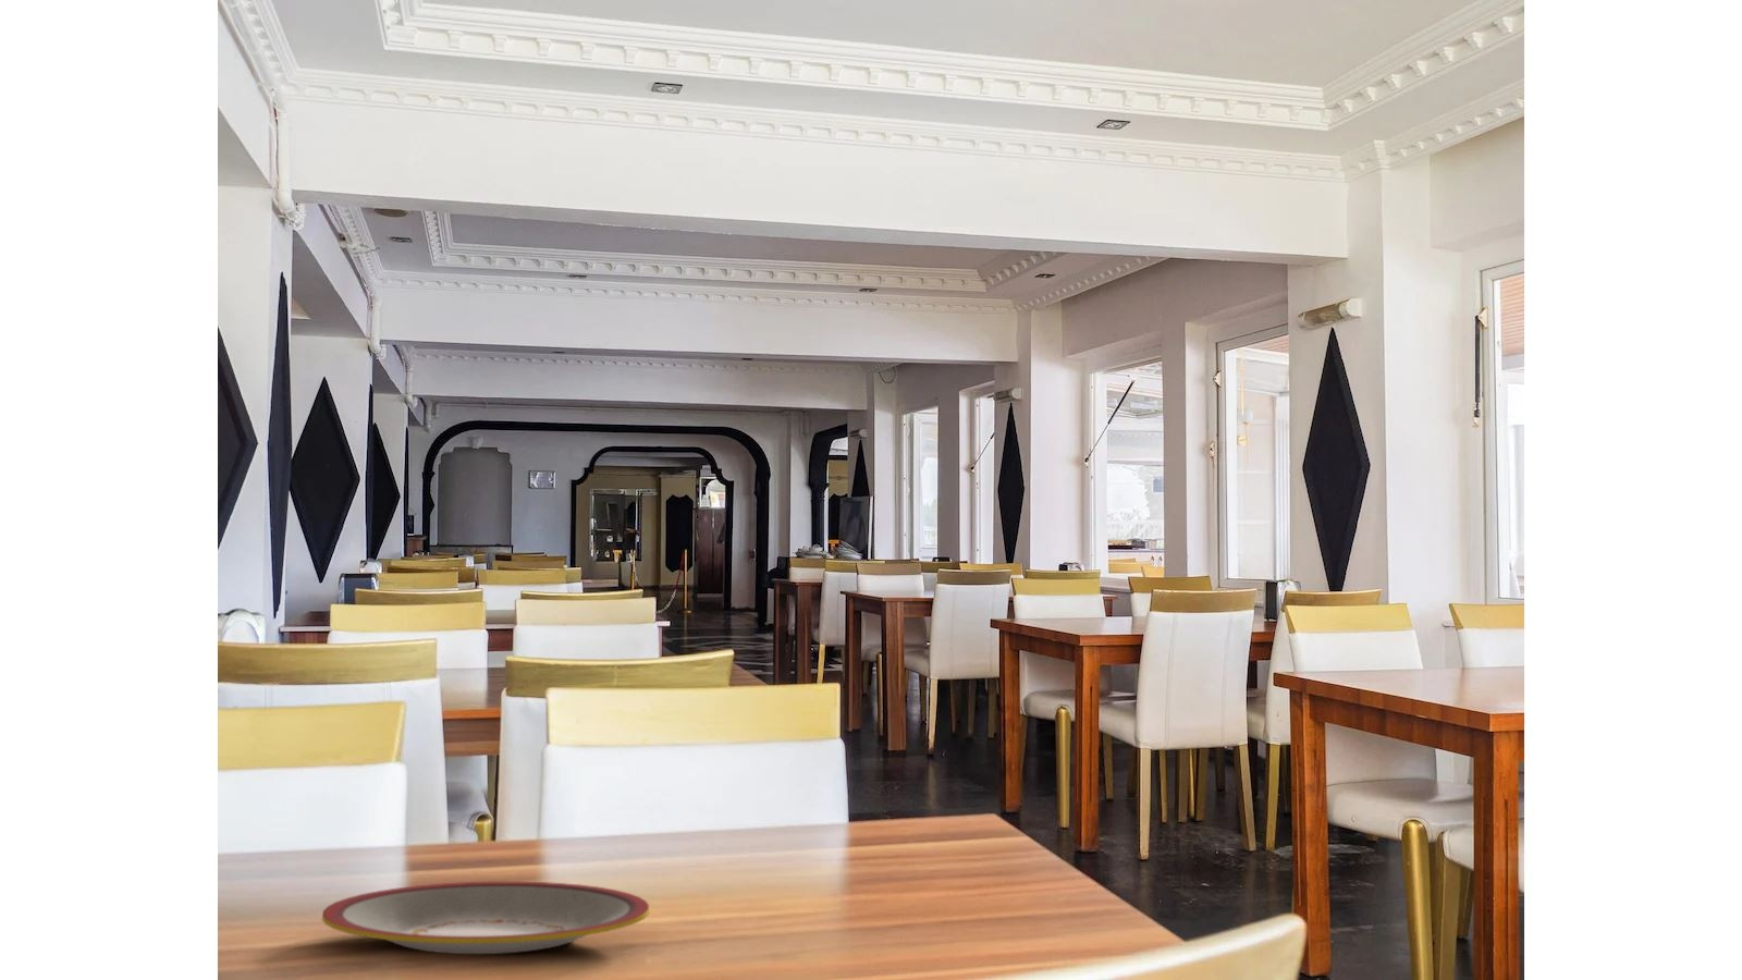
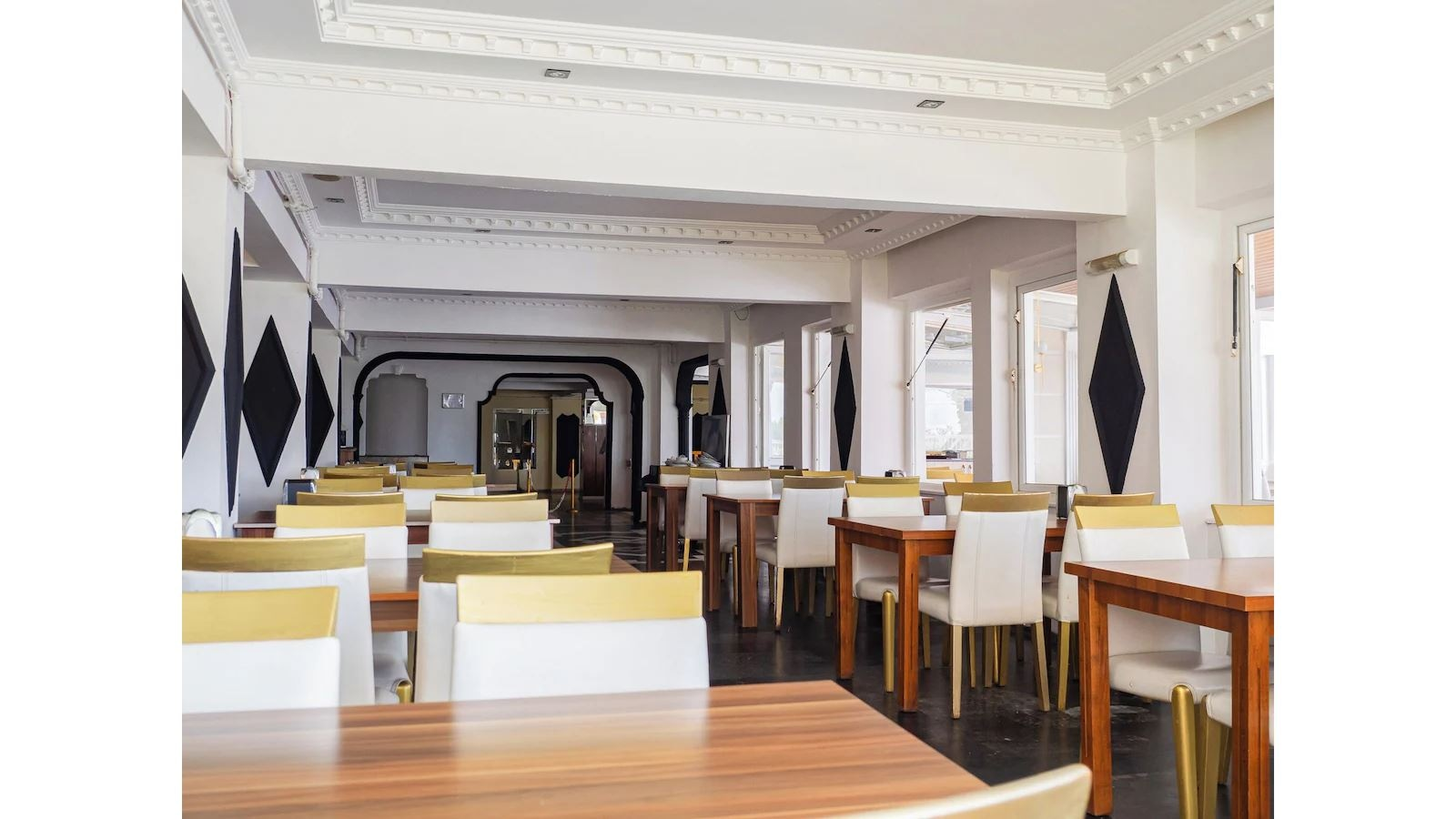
- plate [321,881,651,955]
